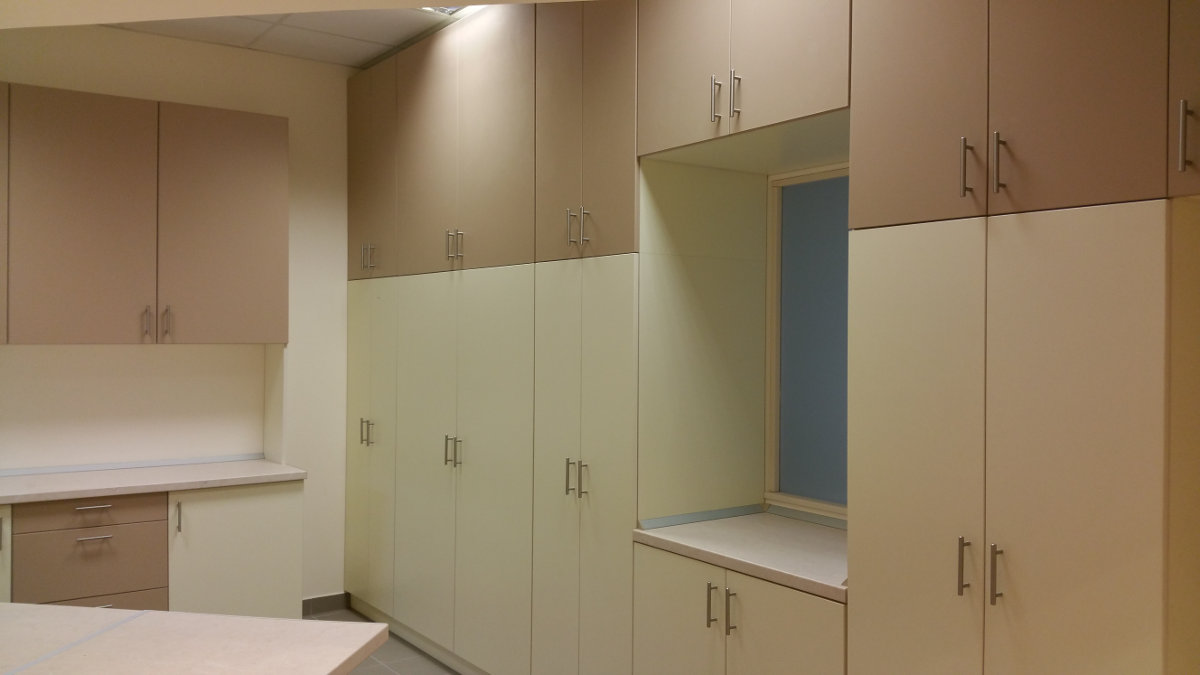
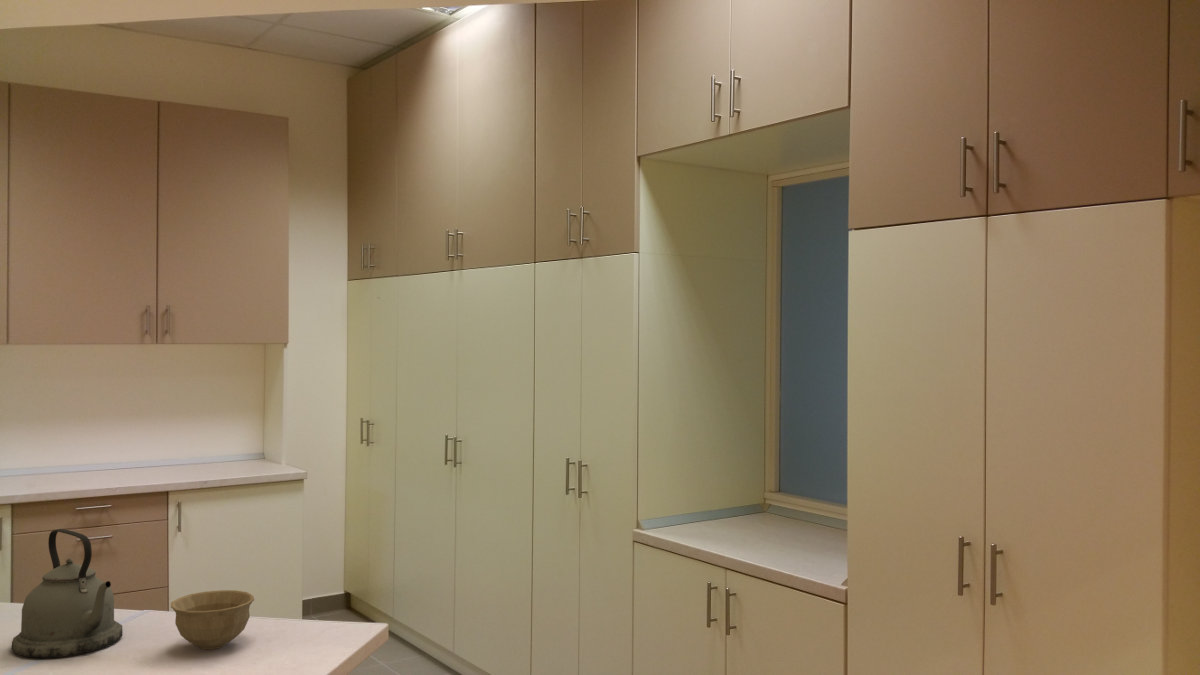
+ bowl [170,589,255,650]
+ kettle [11,528,123,659]
